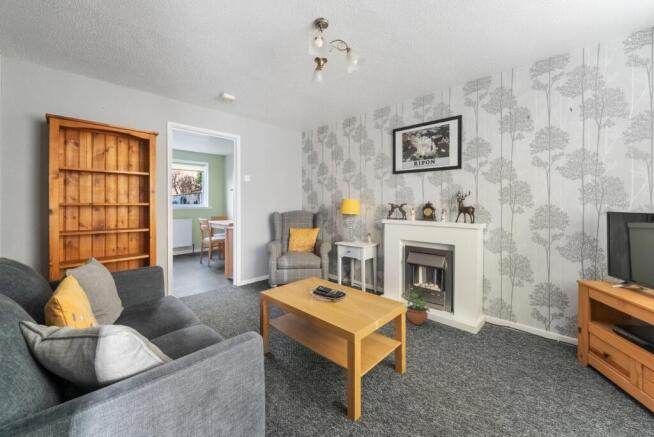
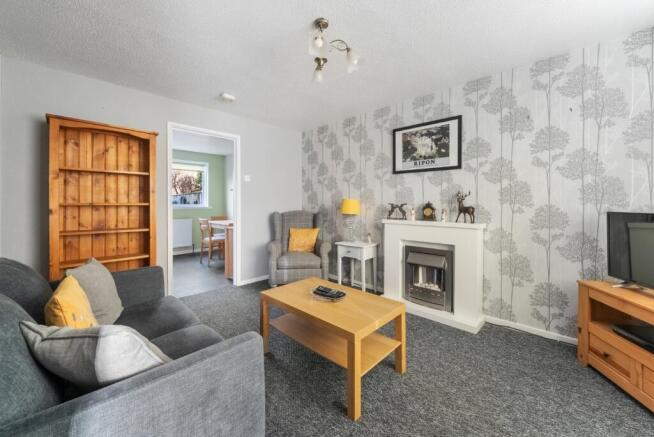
- potted plant [400,284,431,326]
